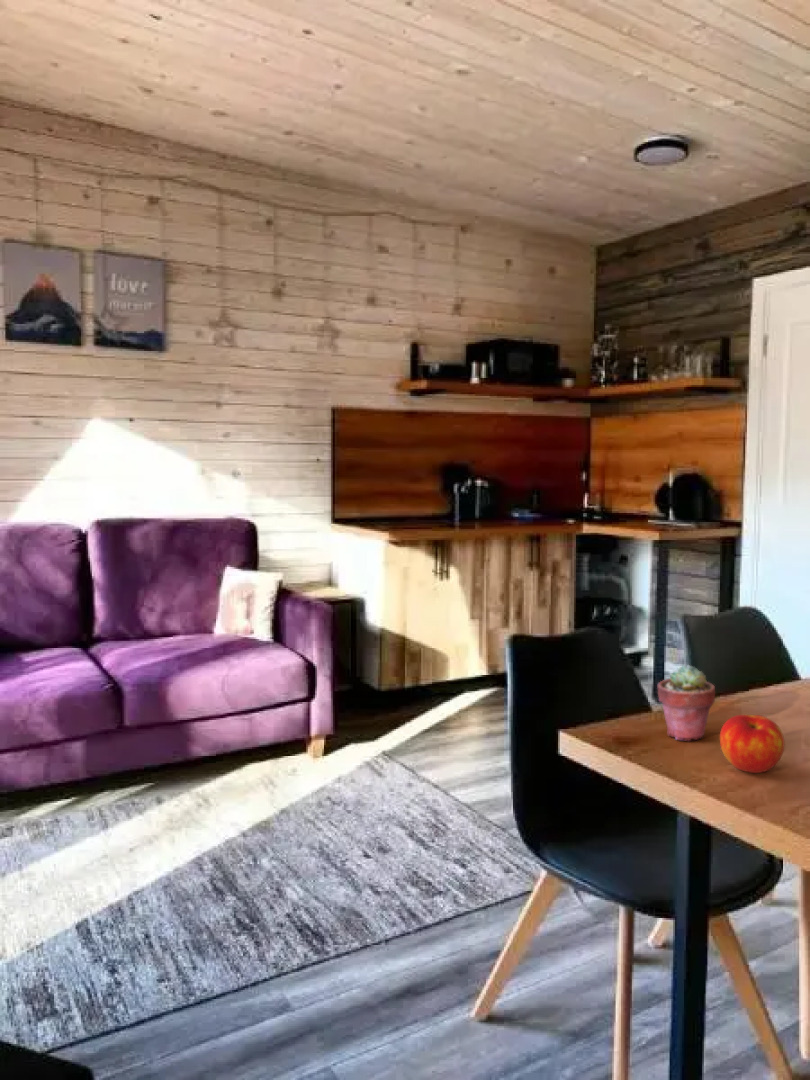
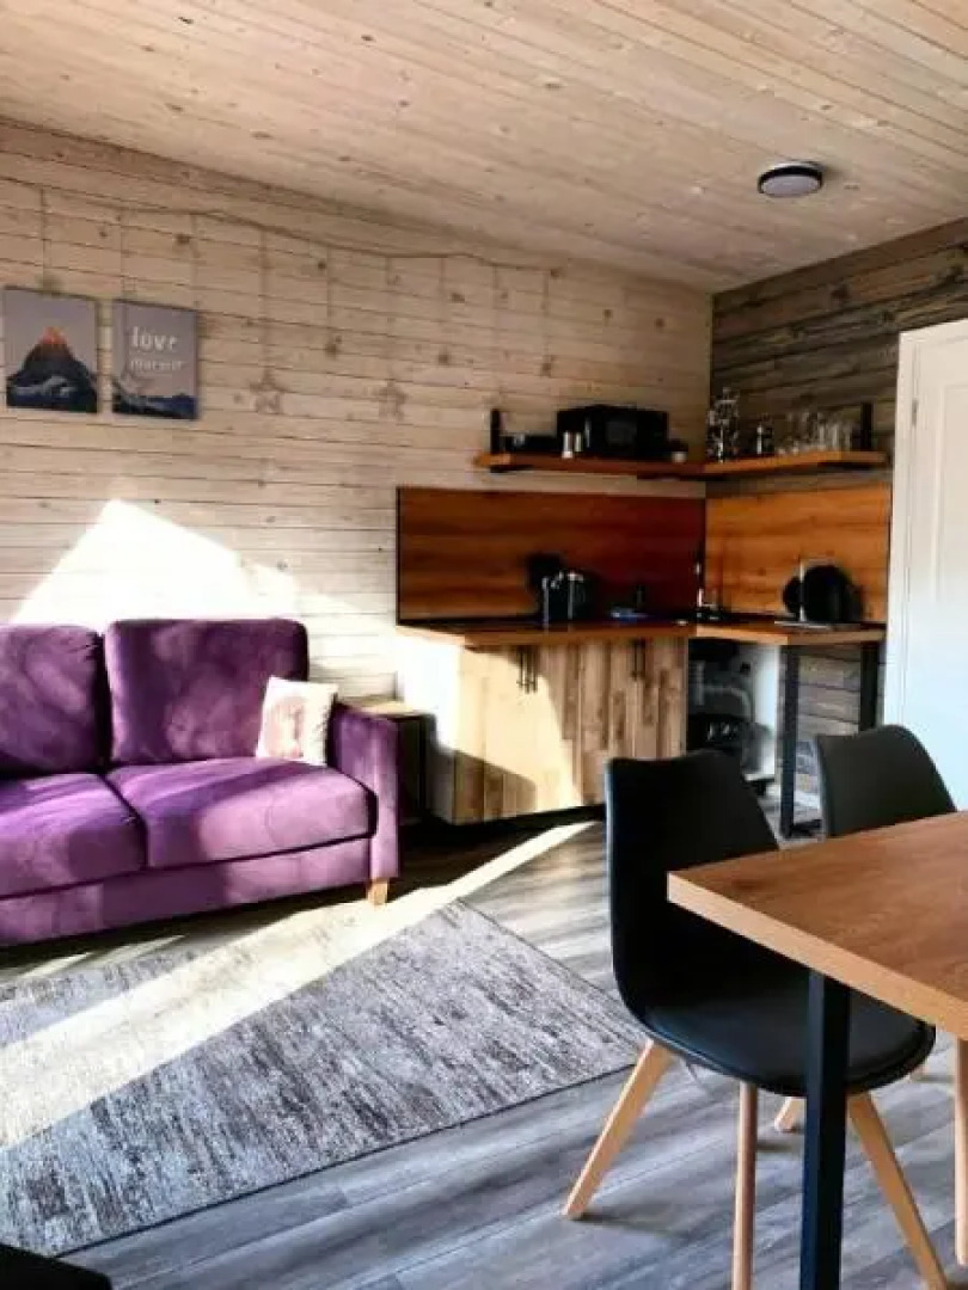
- potted succulent [656,663,716,742]
- apple [719,714,785,774]
